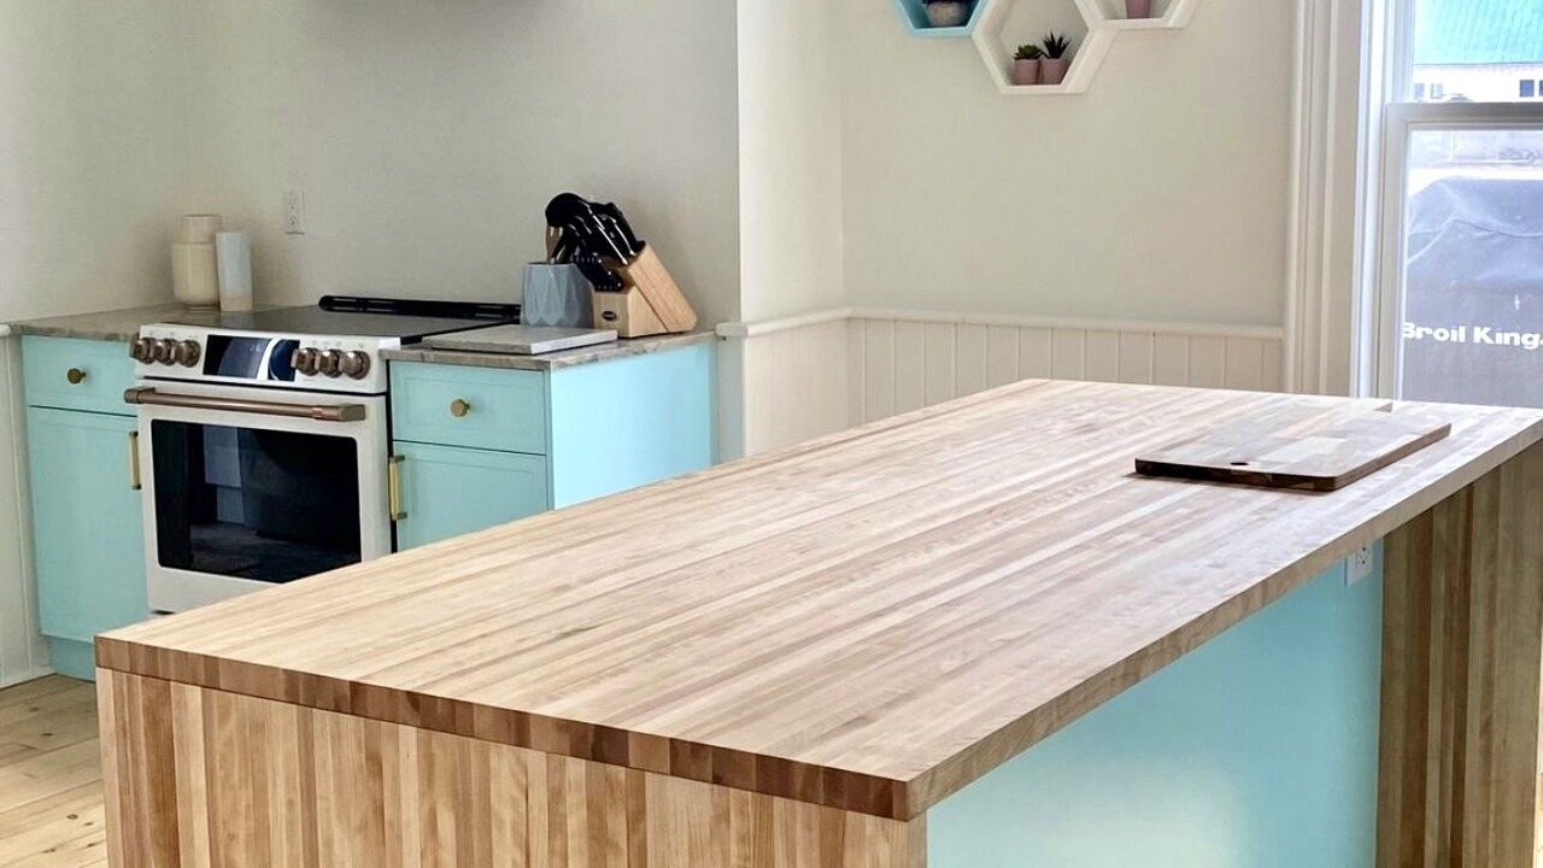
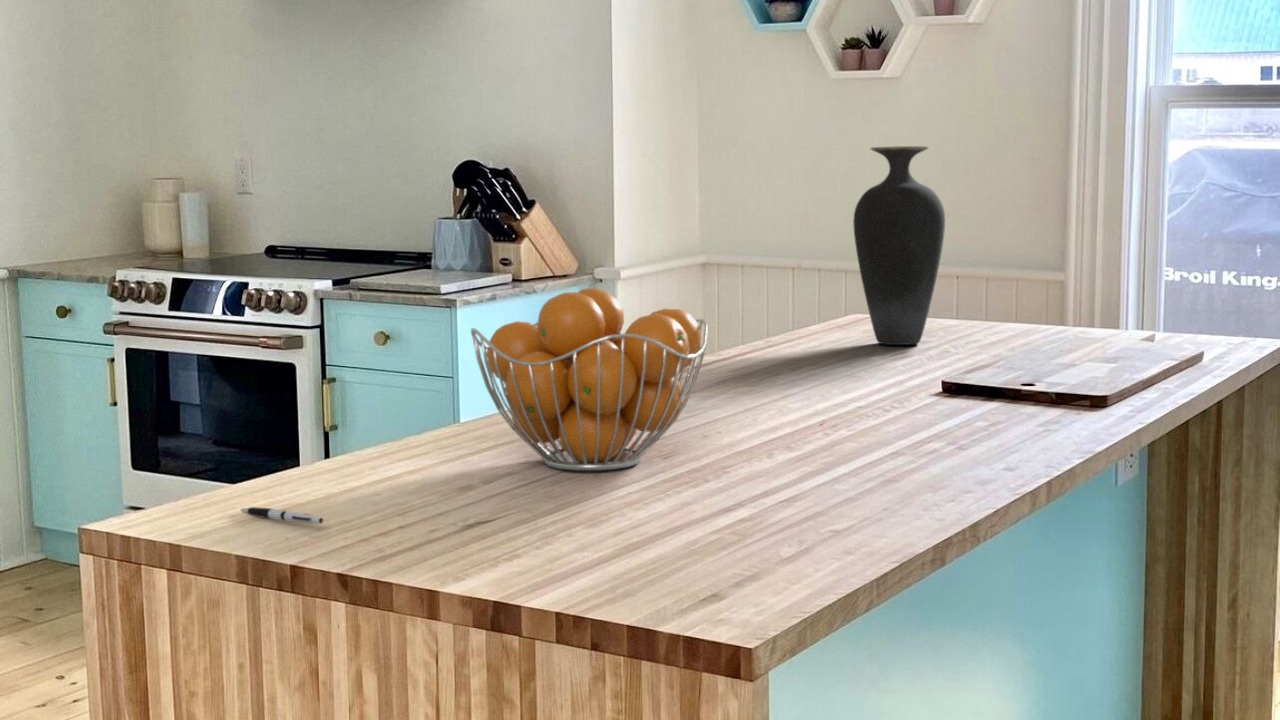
+ fruit basket [470,287,709,471]
+ vase [852,145,946,346]
+ pen [239,506,325,525]
